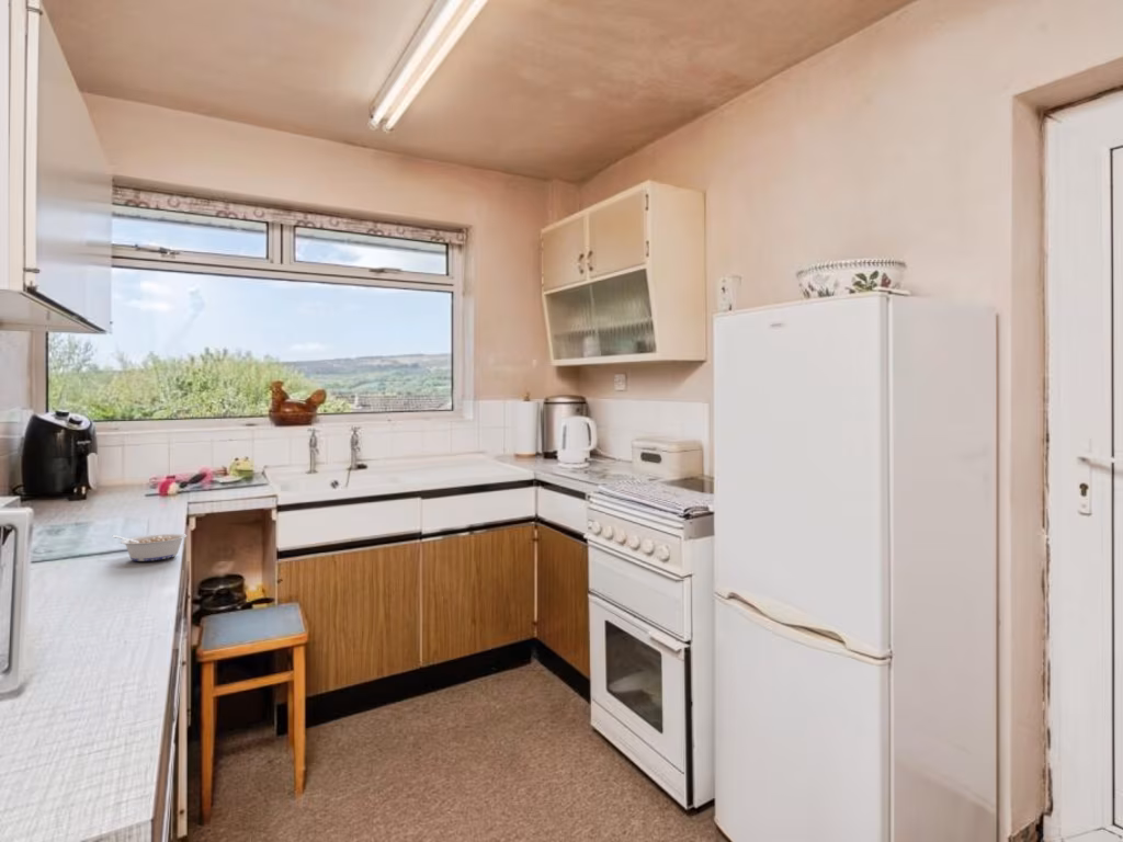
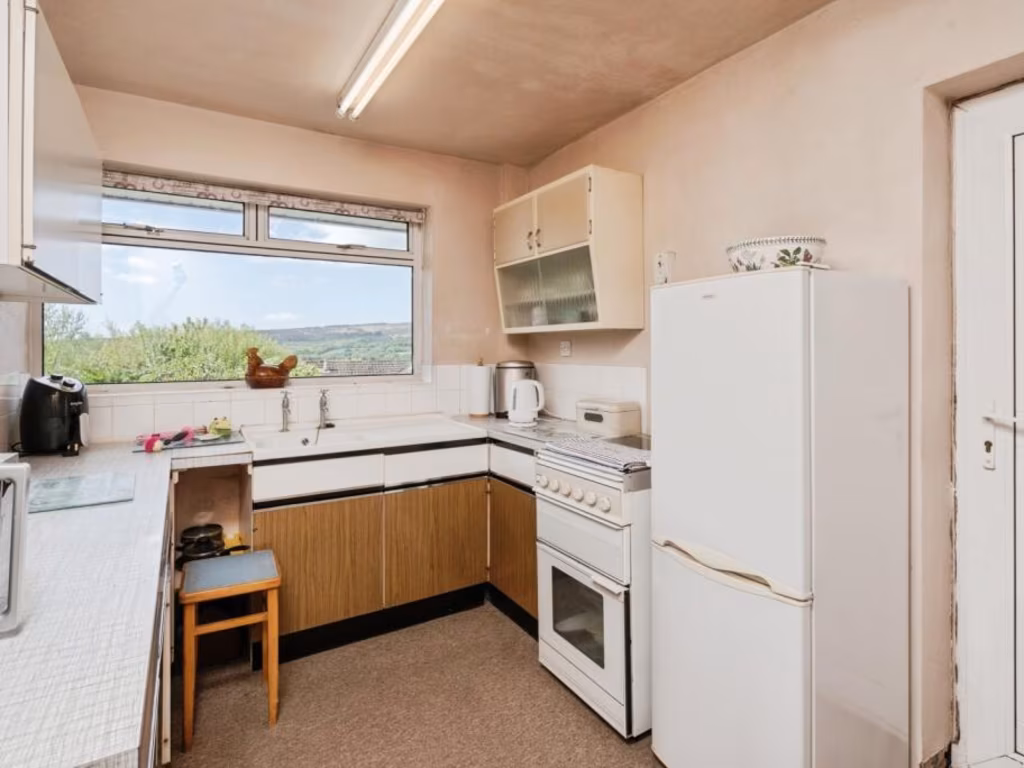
- legume [111,533,188,562]
